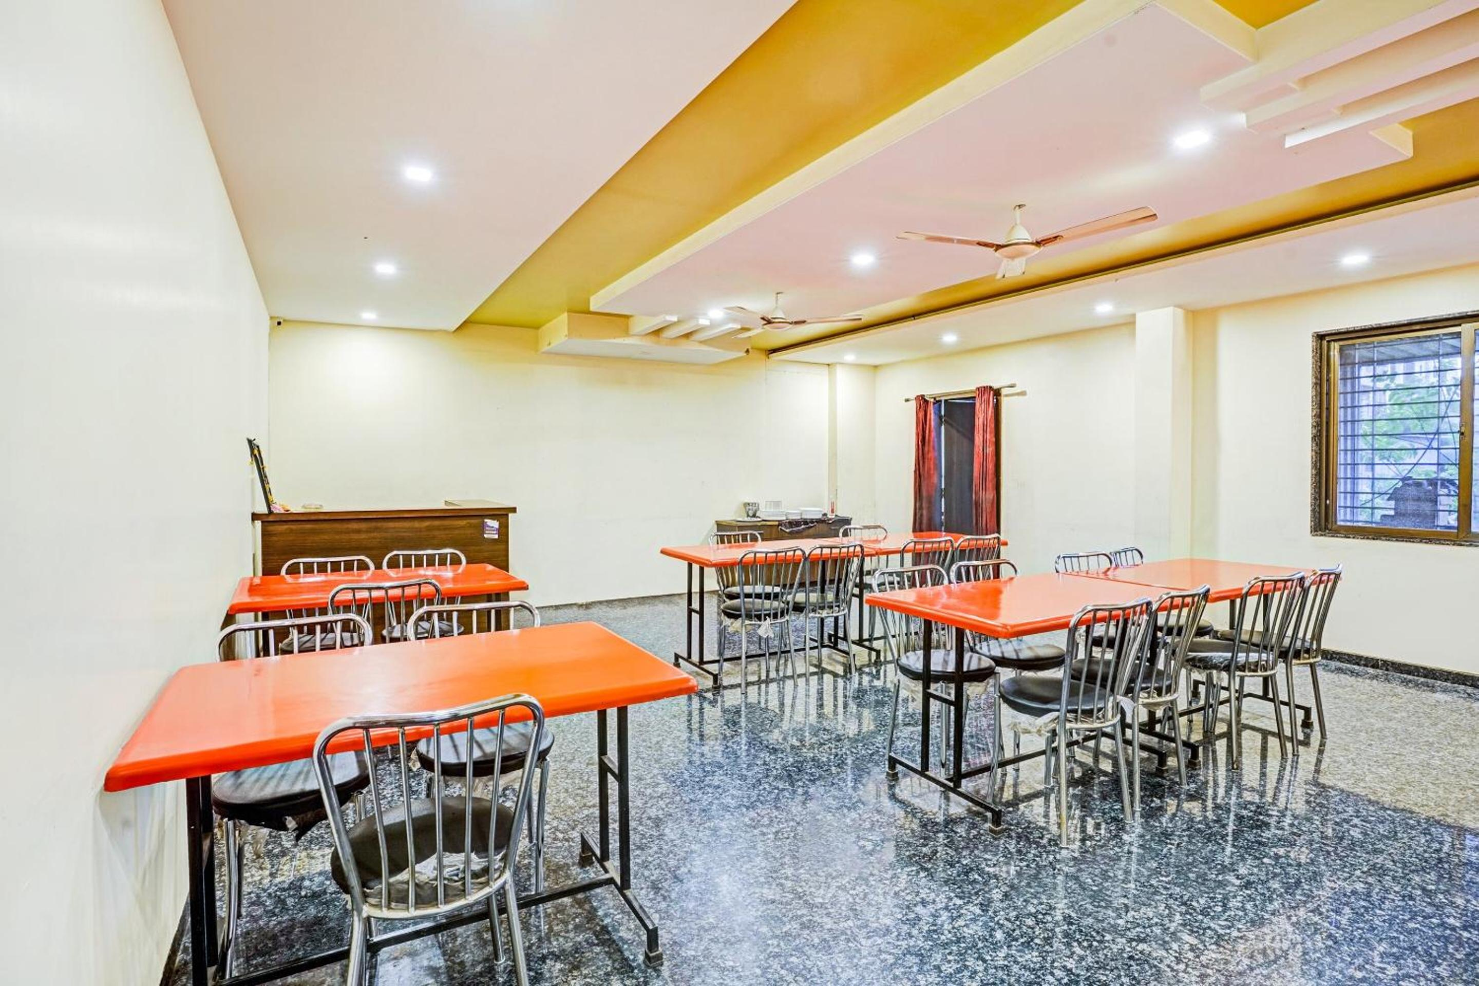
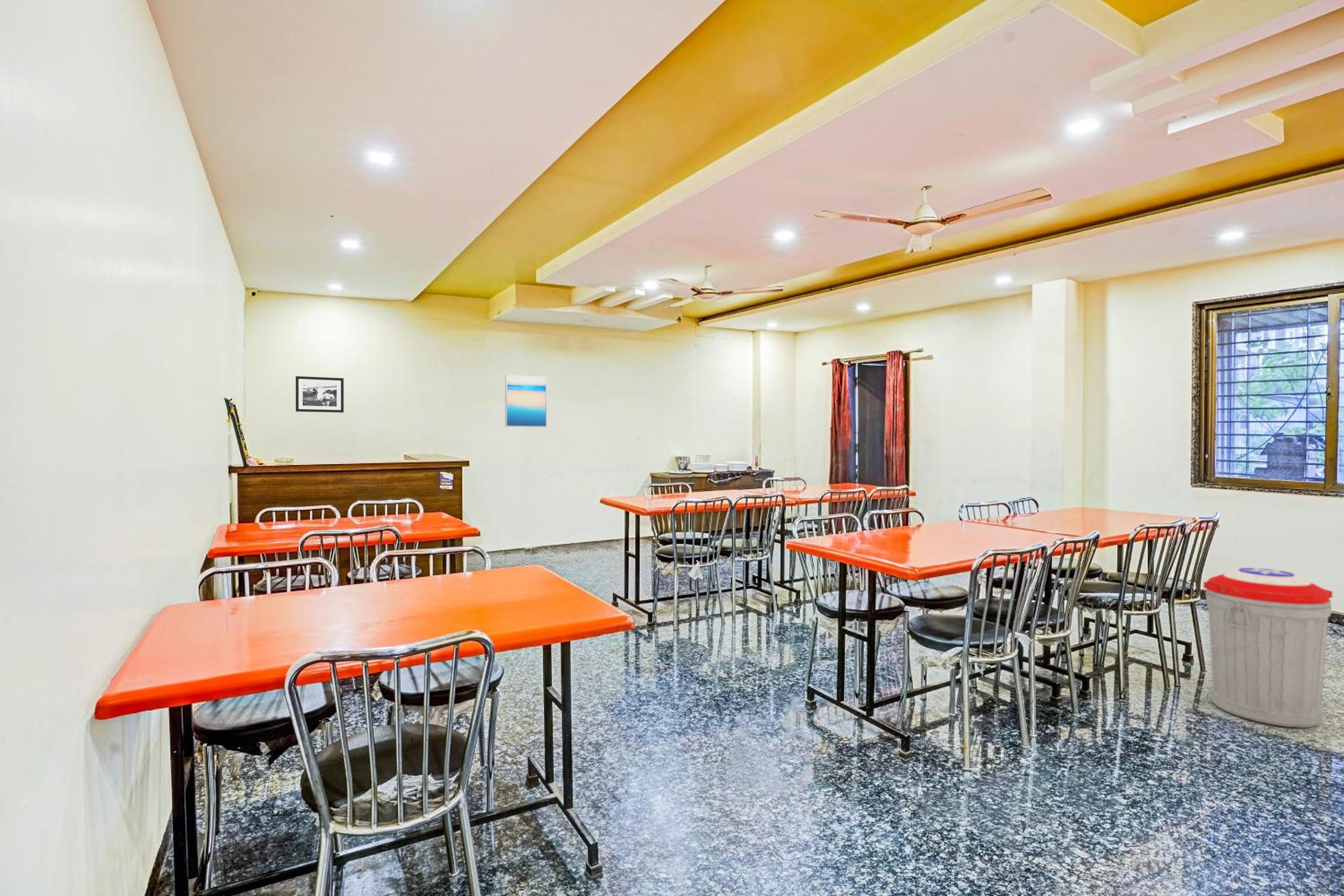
+ wall art [505,374,547,428]
+ trash can [1203,567,1333,728]
+ picture frame [295,376,344,413]
